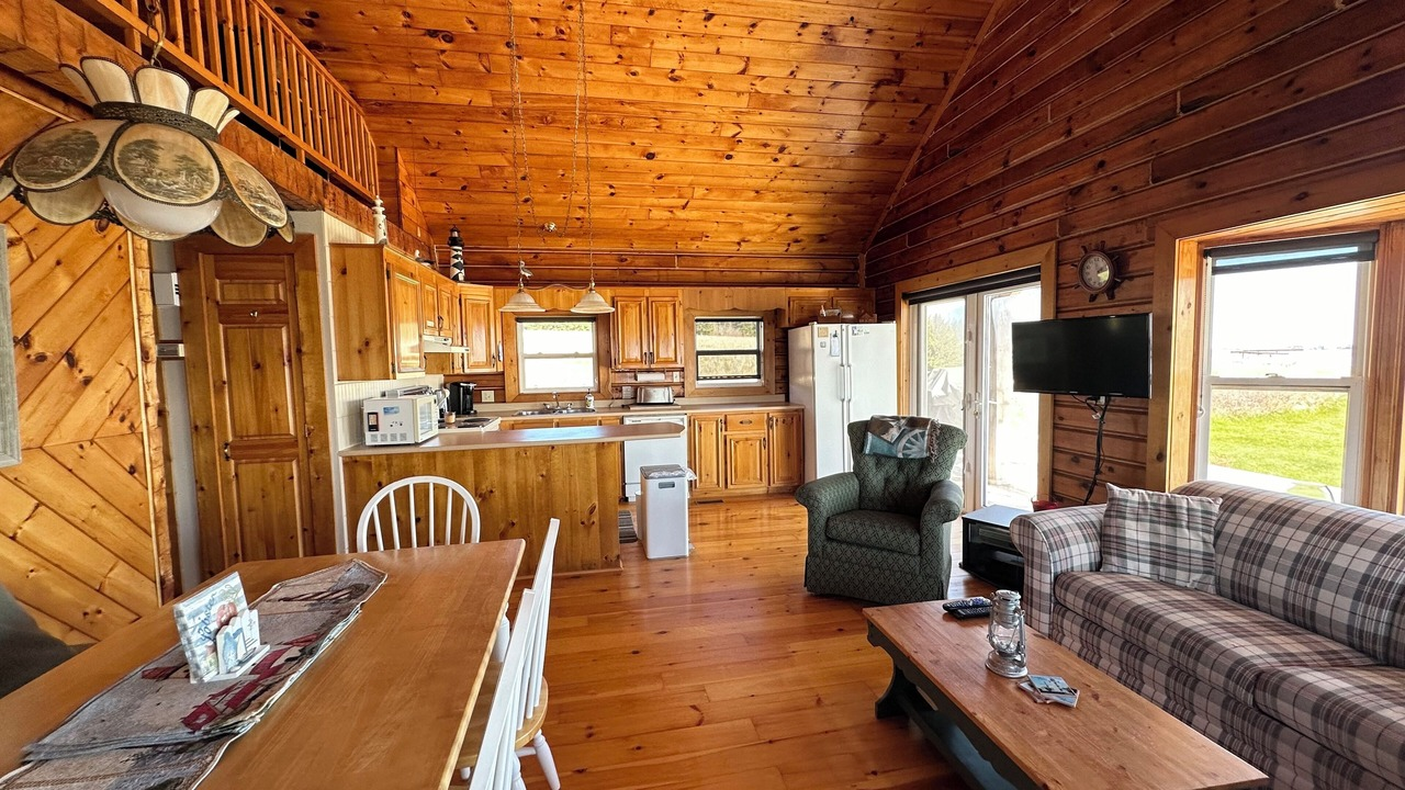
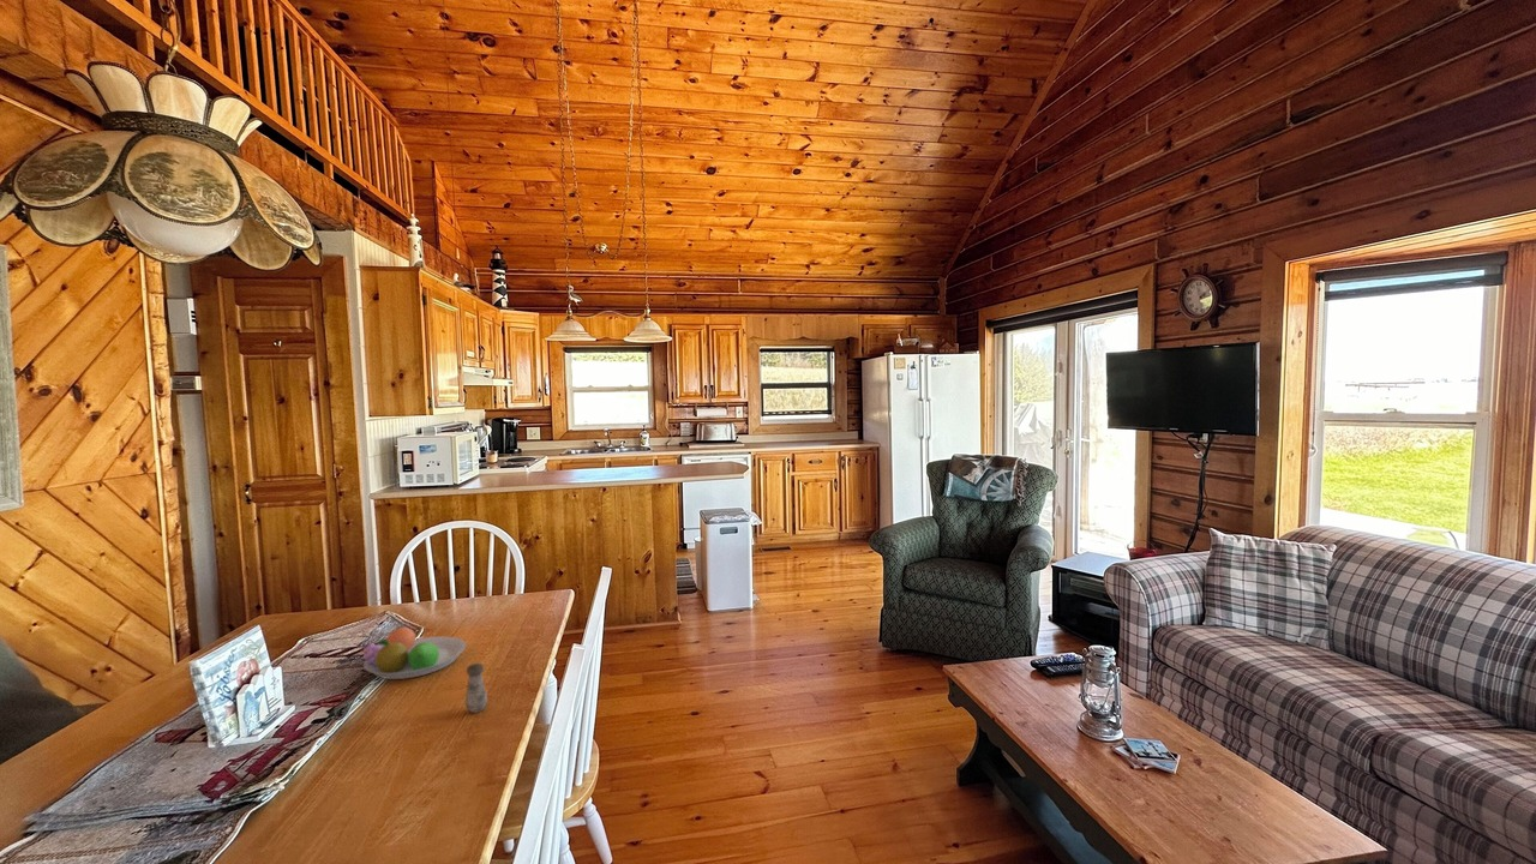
+ fruit bowl [360,625,468,680]
+ salt shaker [464,662,488,714]
